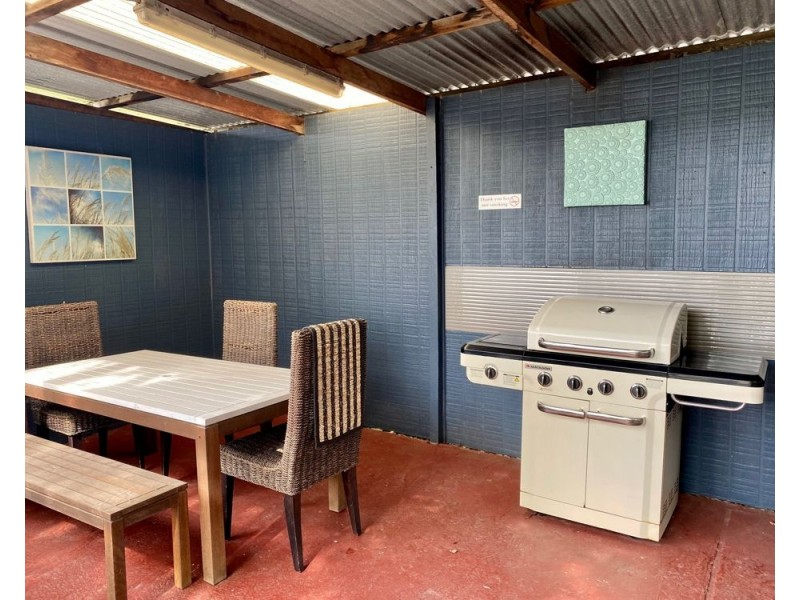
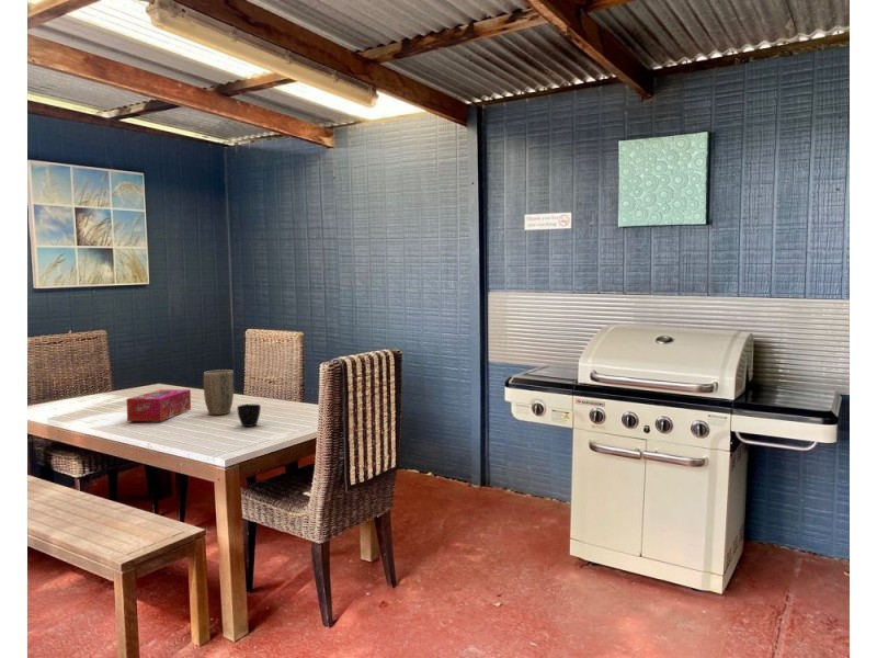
+ tissue box [125,388,192,422]
+ plant pot [203,368,236,416]
+ cup [236,404,262,428]
